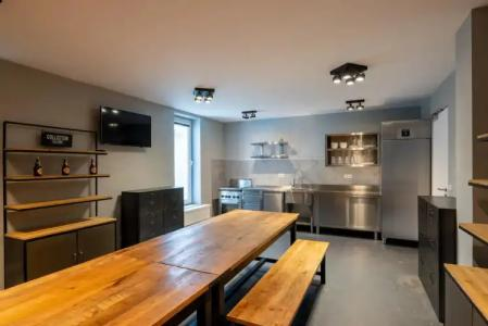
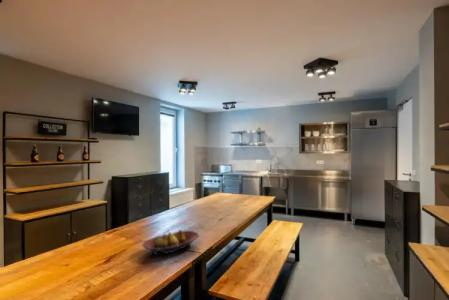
+ fruit bowl [141,229,200,256]
